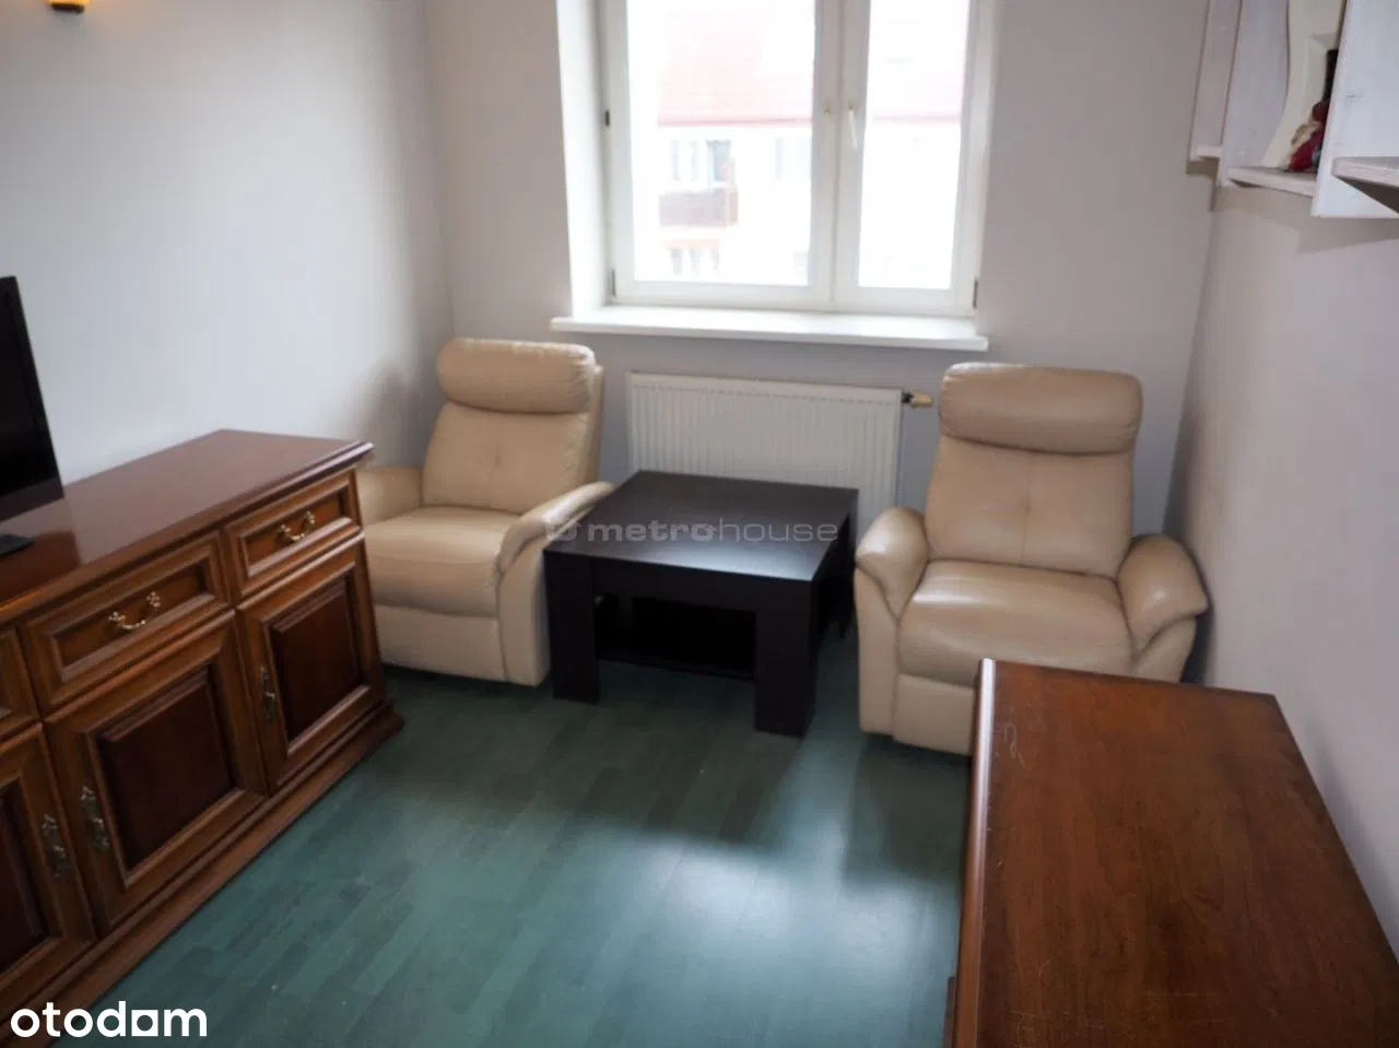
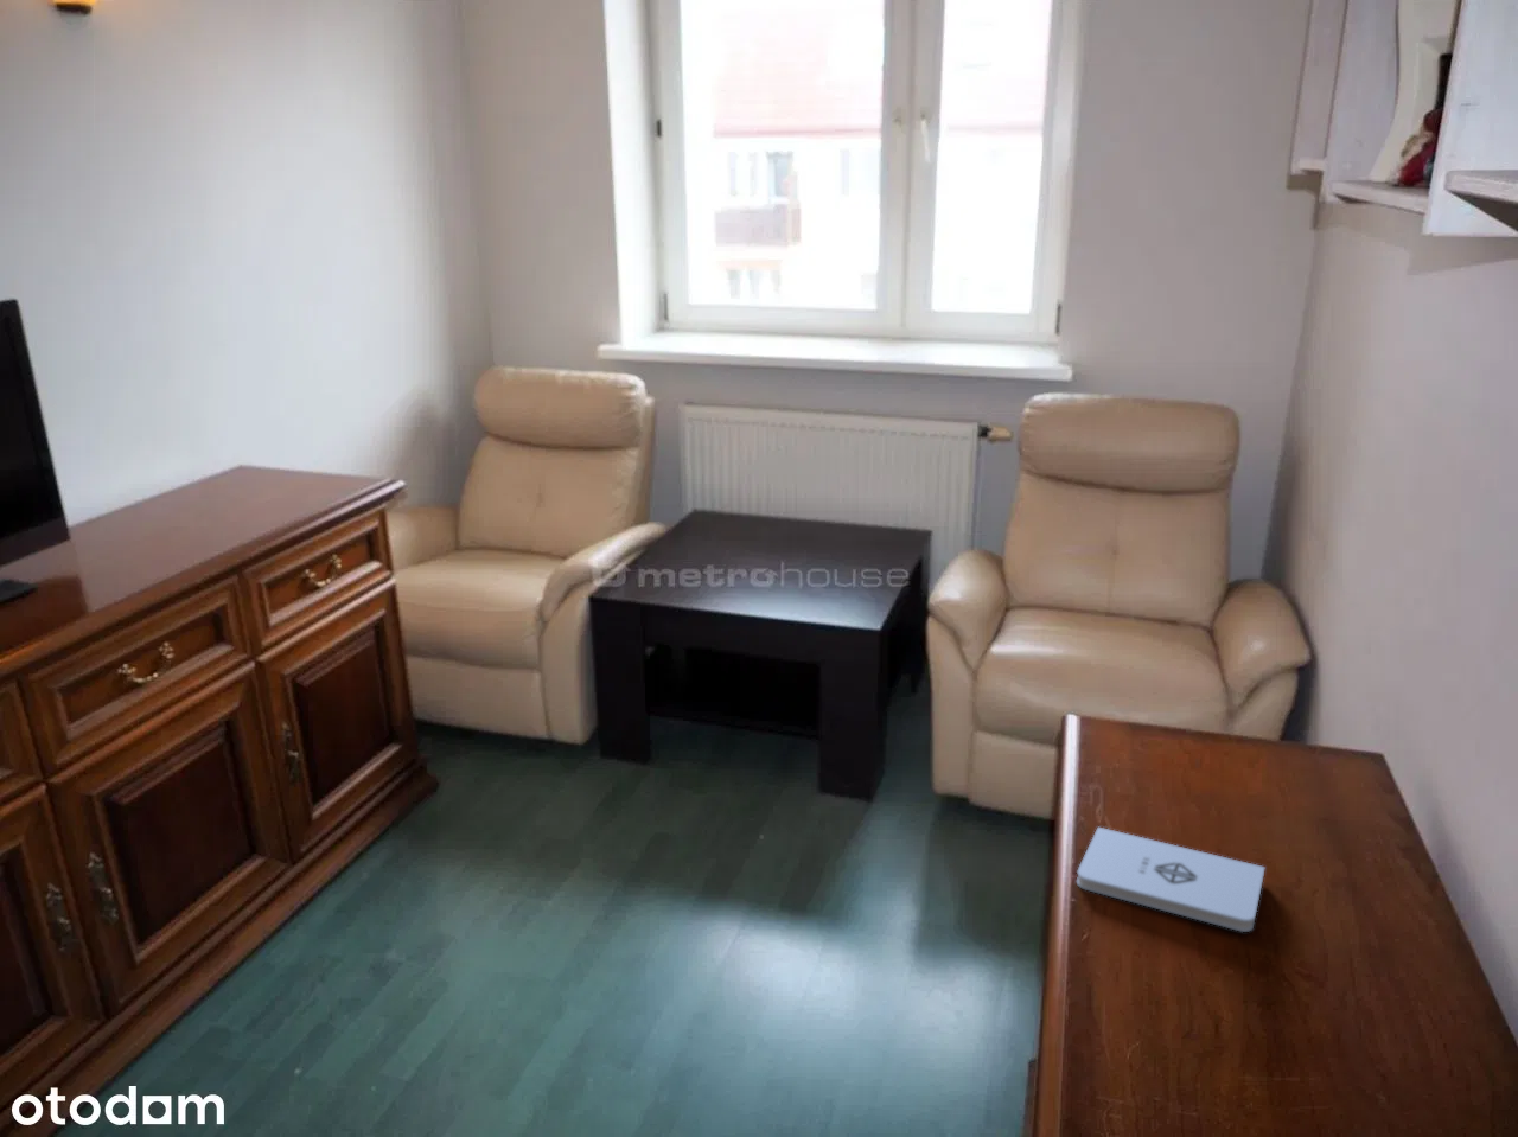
+ notepad [1076,826,1266,933]
